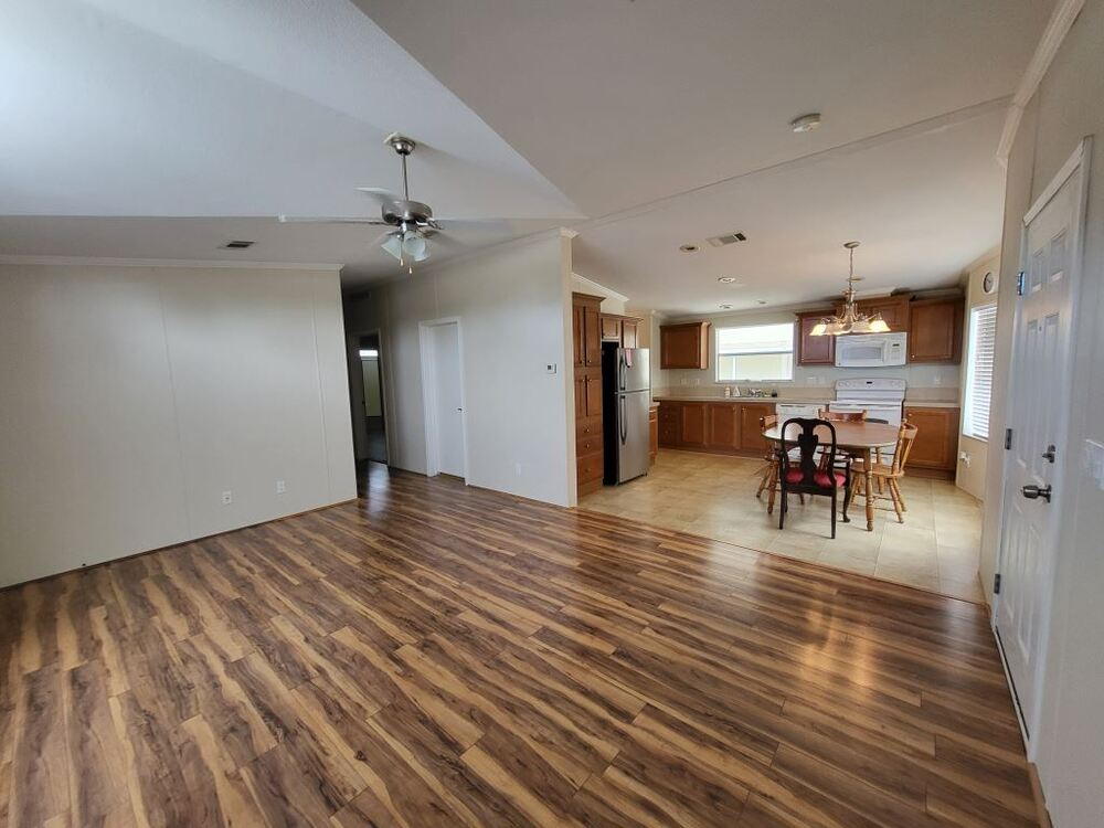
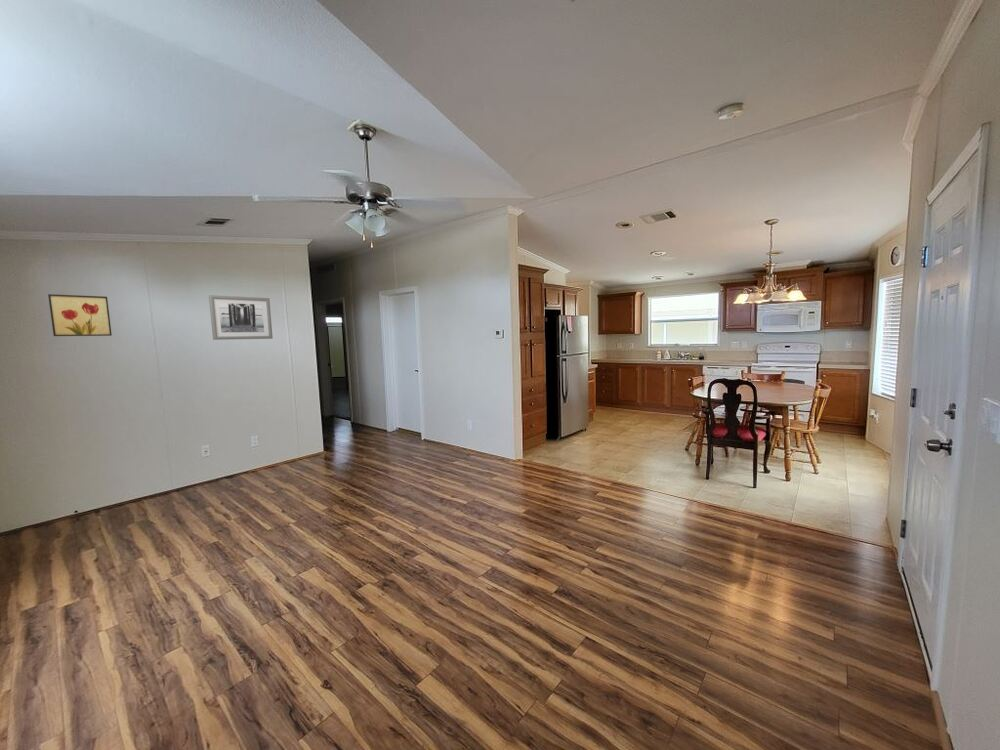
+ wall art [47,293,113,337]
+ wall art [208,294,274,341]
